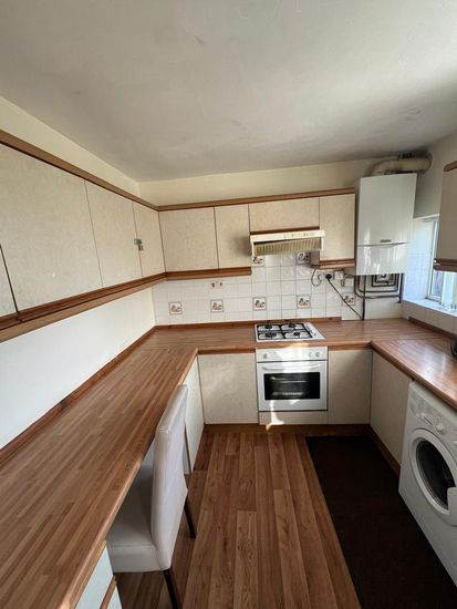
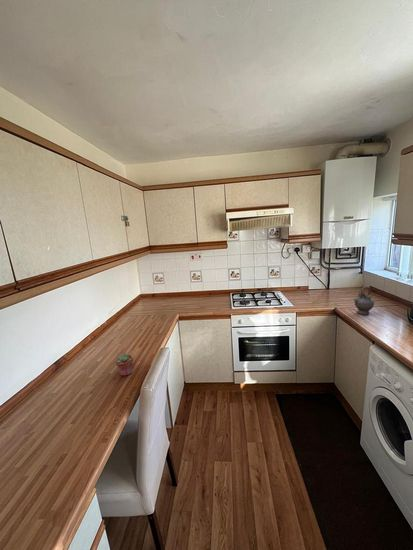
+ potted succulent [115,353,134,377]
+ teapot [352,285,375,315]
